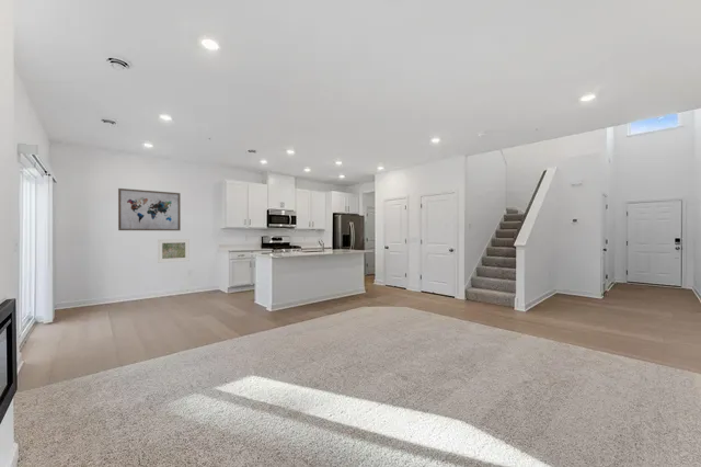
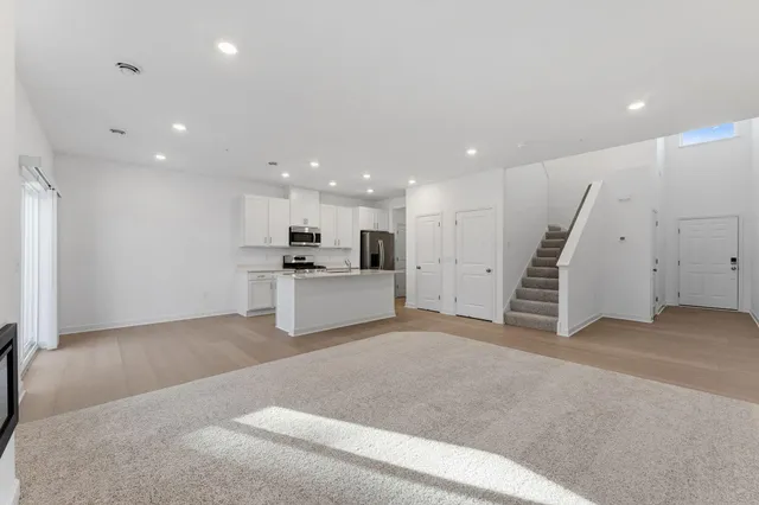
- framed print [157,238,191,264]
- wall art [117,187,182,231]
